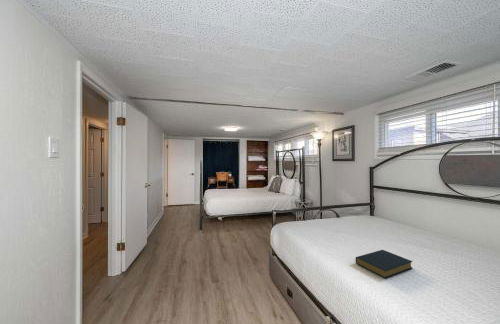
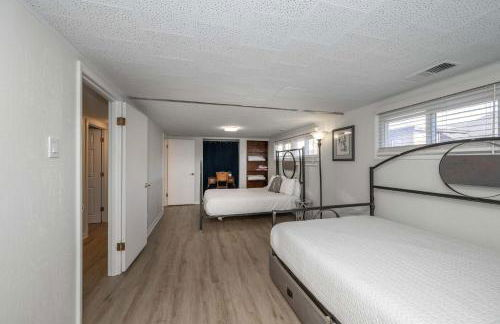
- hardback book [355,249,414,279]
